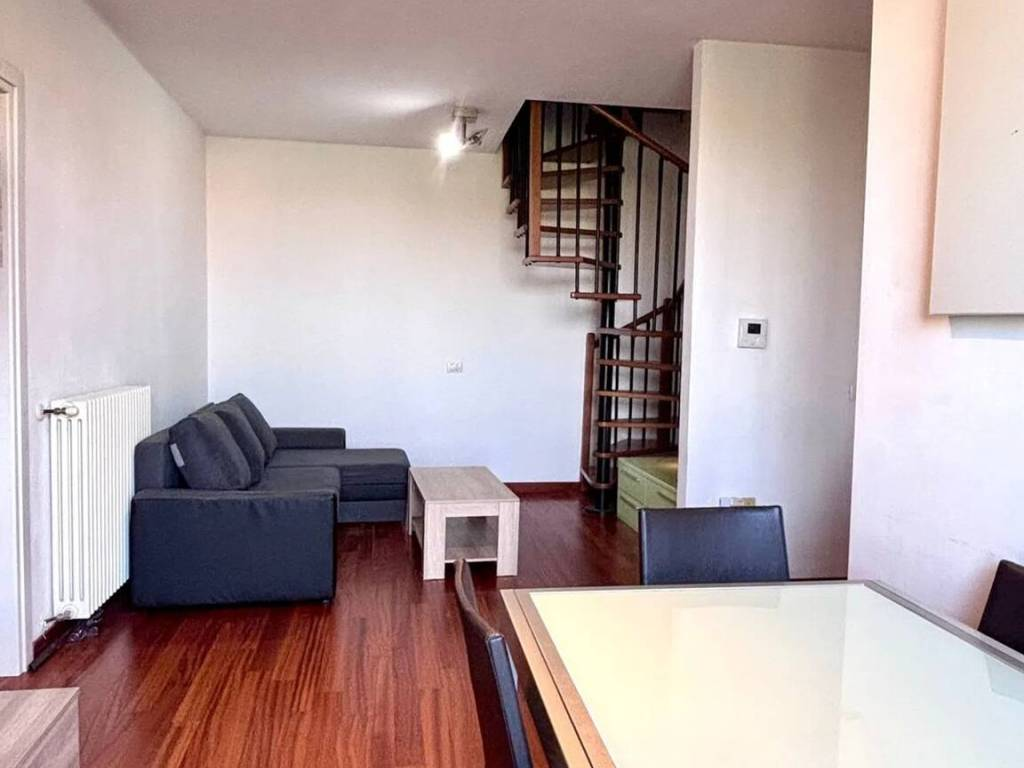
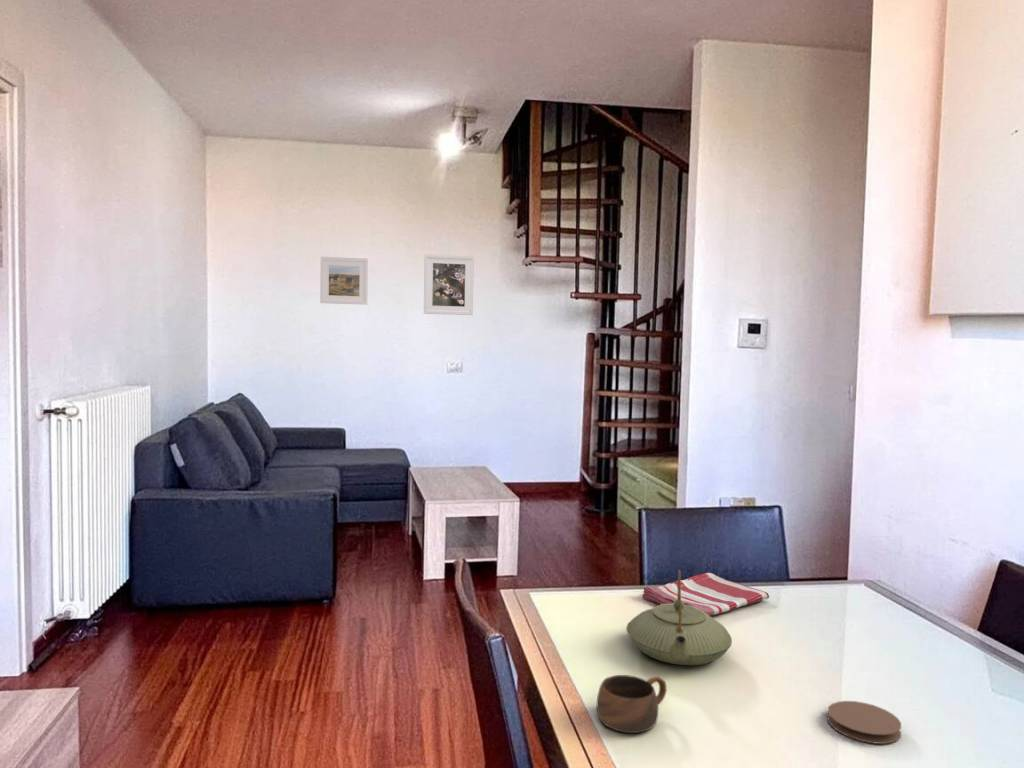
+ coaster [826,700,902,745]
+ cup [596,674,667,734]
+ teapot [625,569,733,666]
+ dish towel [641,572,770,617]
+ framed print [423,253,475,316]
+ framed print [319,256,369,306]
